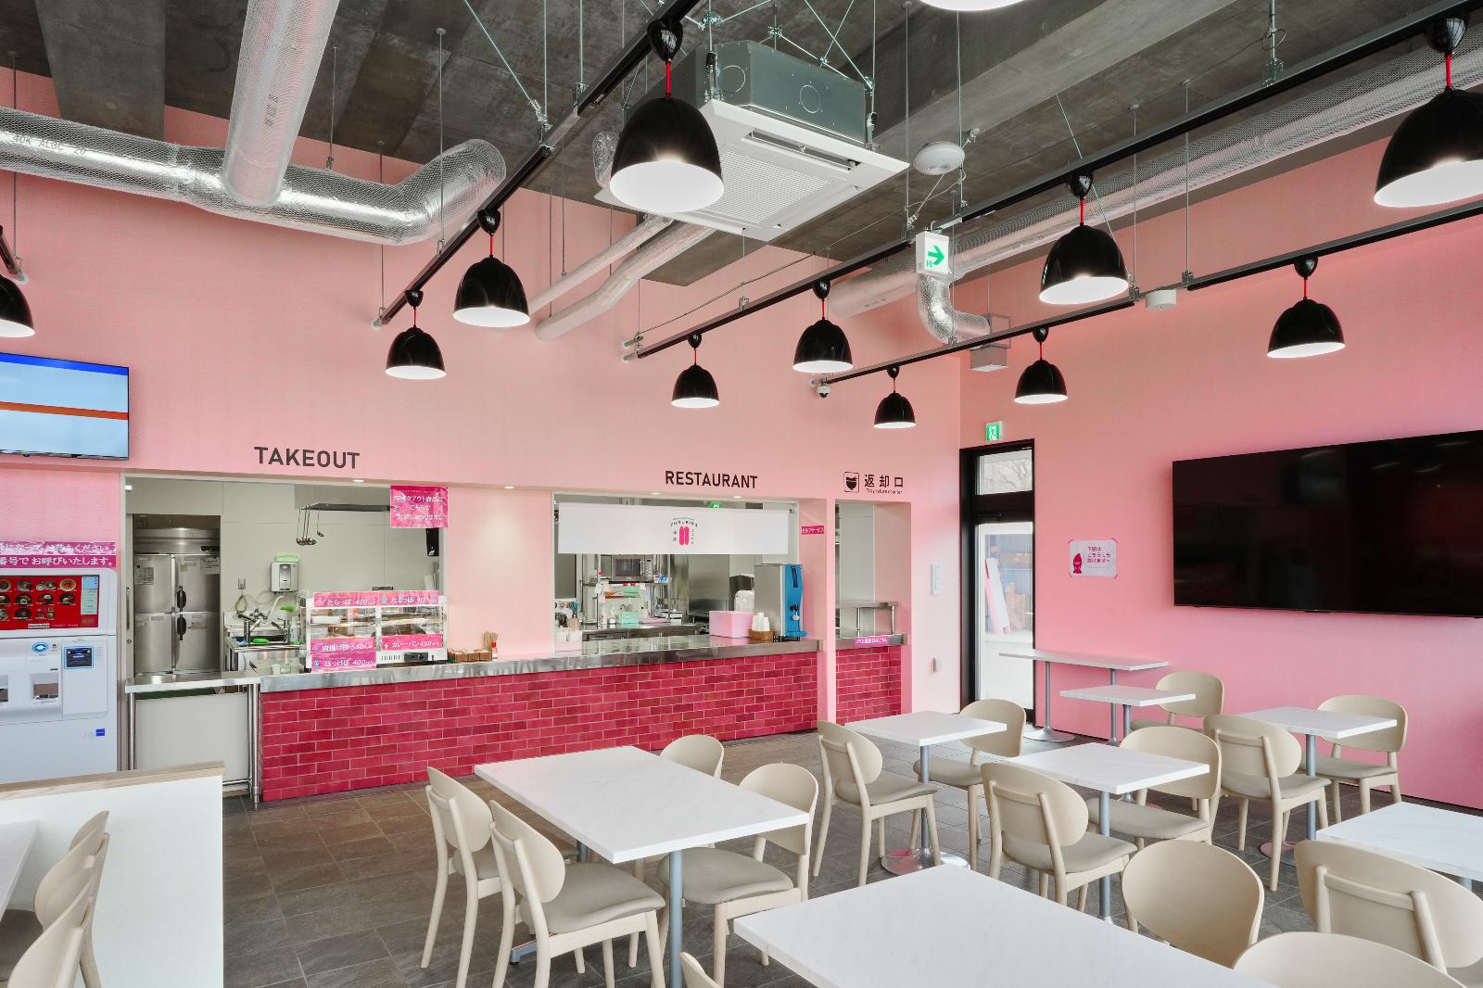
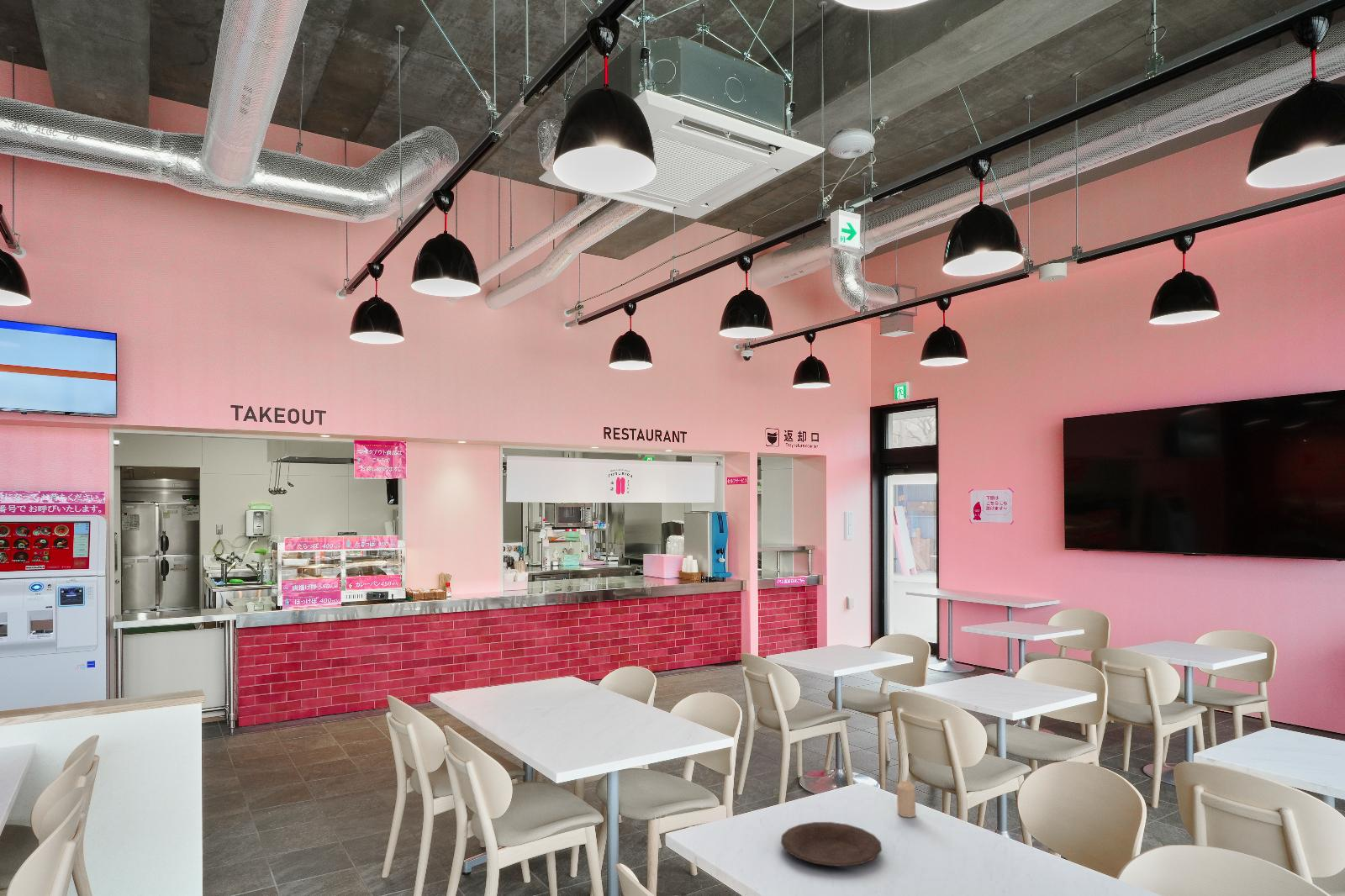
+ plate [780,821,883,867]
+ candle [896,780,916,818]
